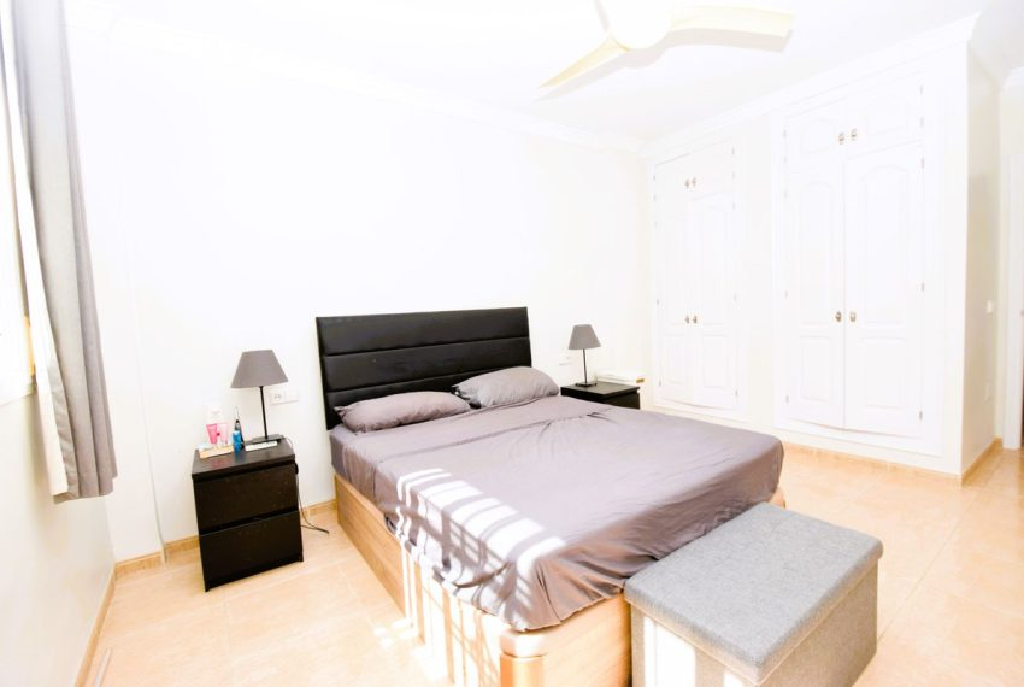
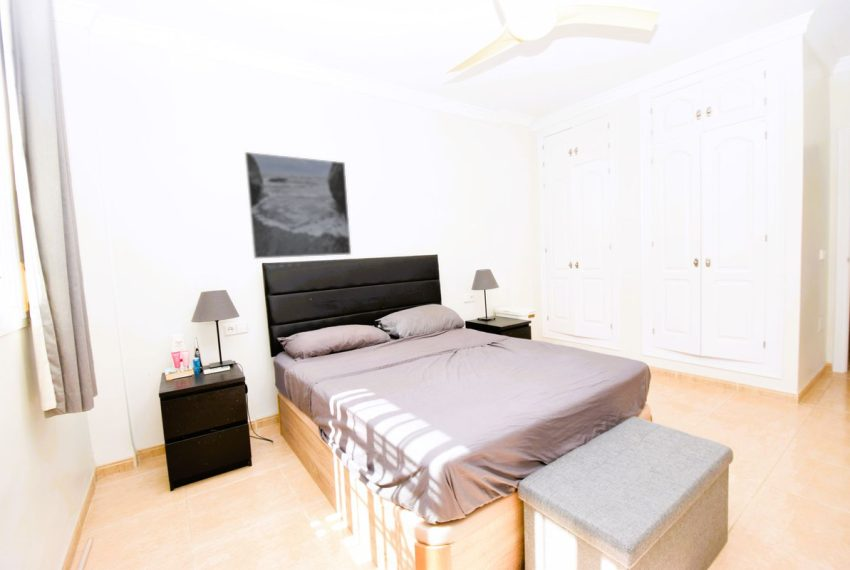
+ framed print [243,151,352,260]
